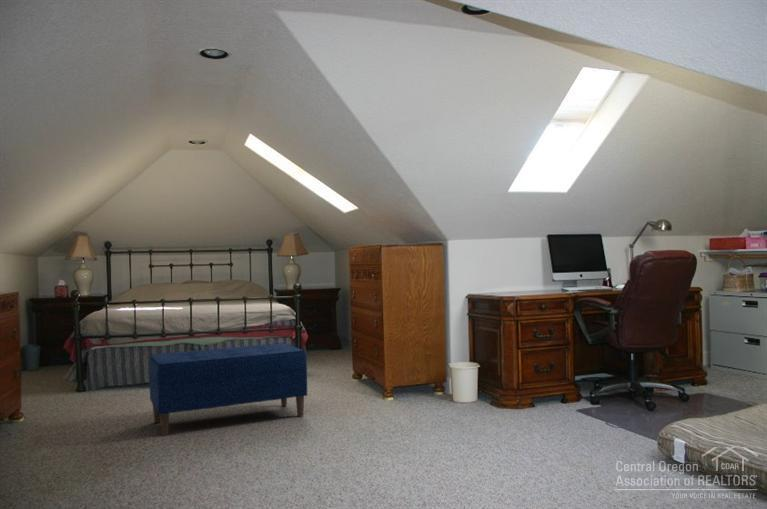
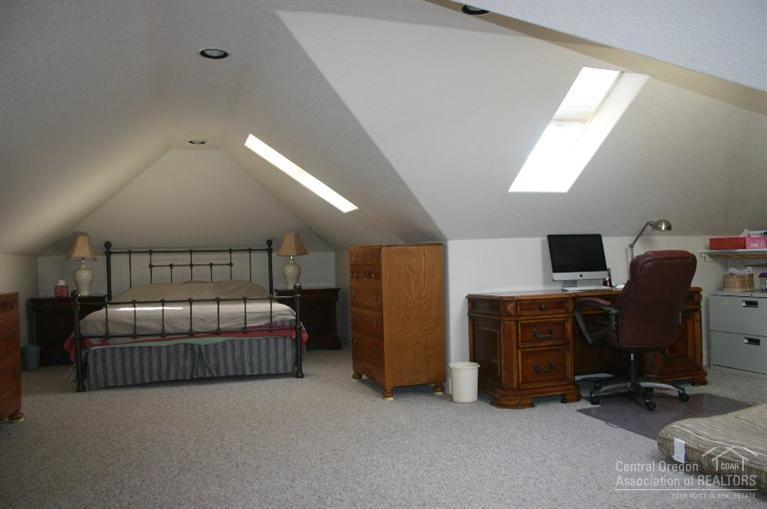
- bench [148,342,308,437]
